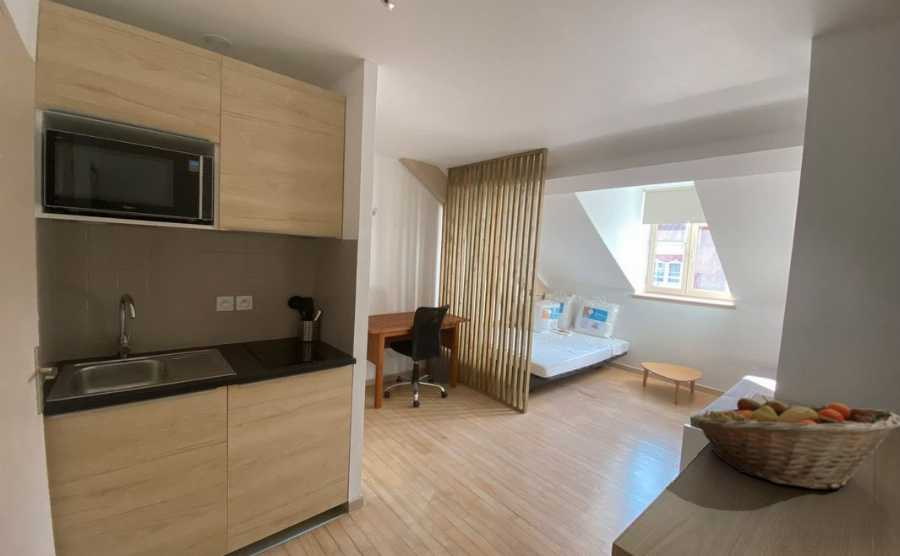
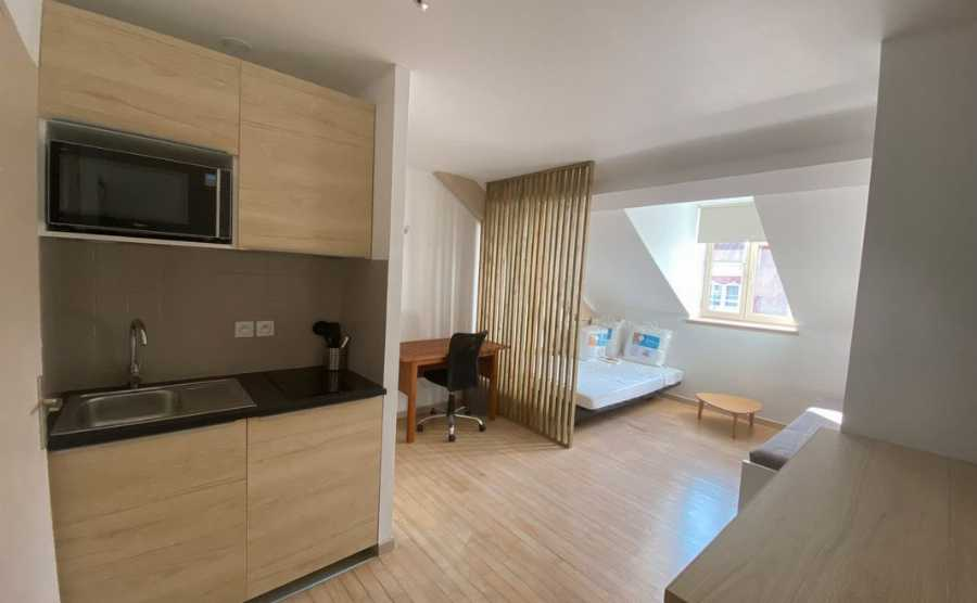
- fruit basket [692,395,900,491]
